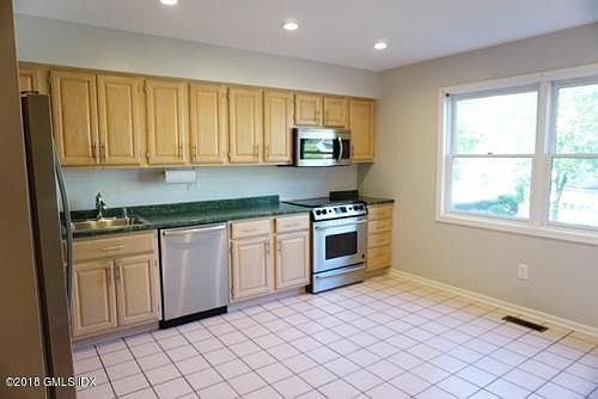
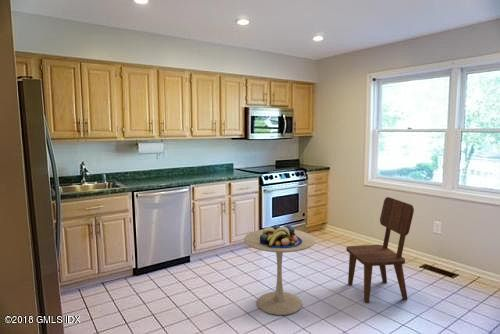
+ side table [243,229,316,316]
+ dining chair [345,196,415,304]
+ fruit bowl [260,223,302,248]
